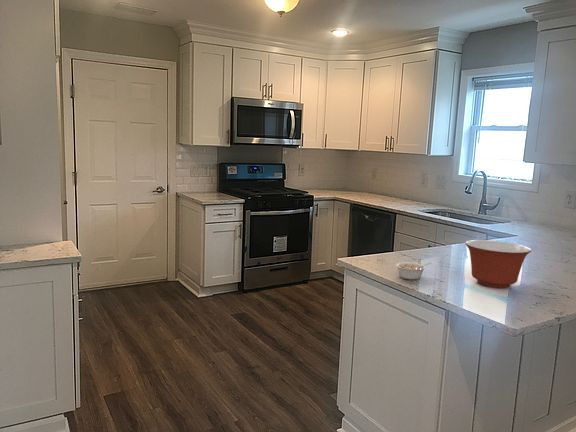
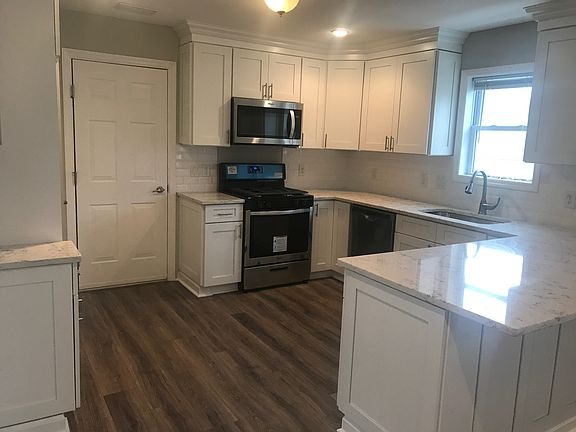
- mixing bowl [464,239,532,289]
- legume [395,261,432,280]
